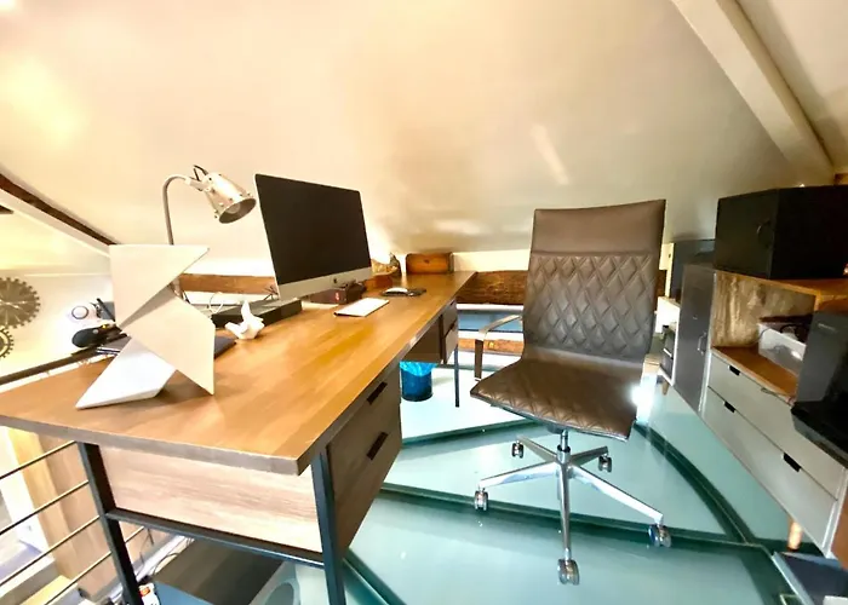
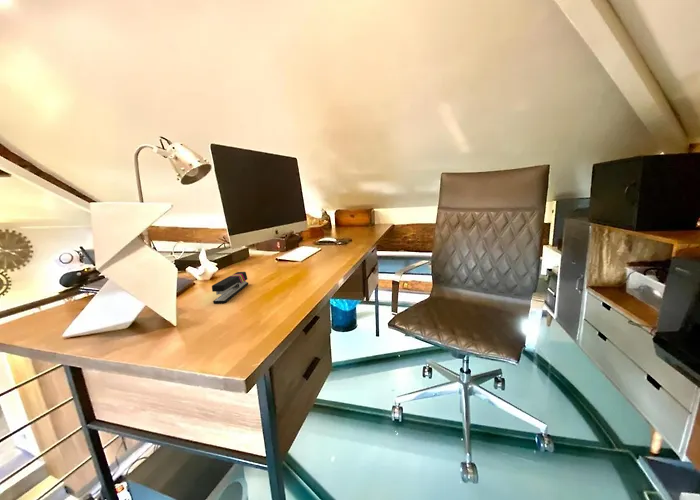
+ stapler [211,271,249,304]
